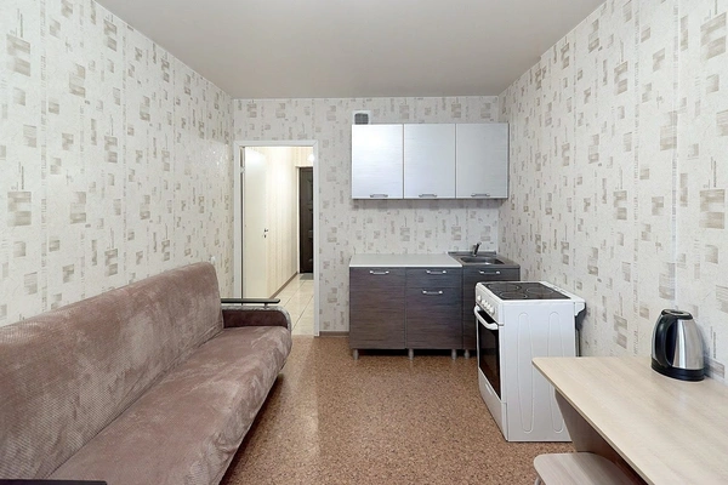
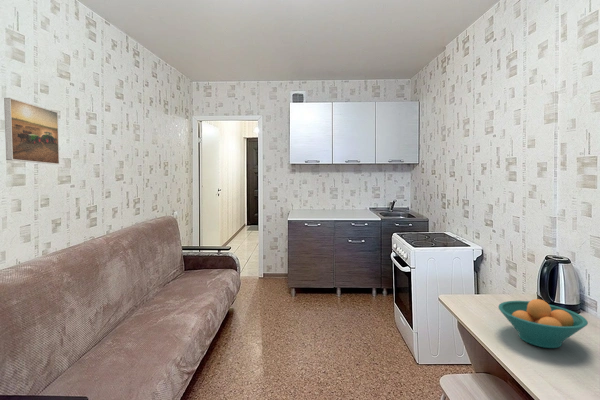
+ fruit bowl [497,298,589,349]
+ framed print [3,97,60,165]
